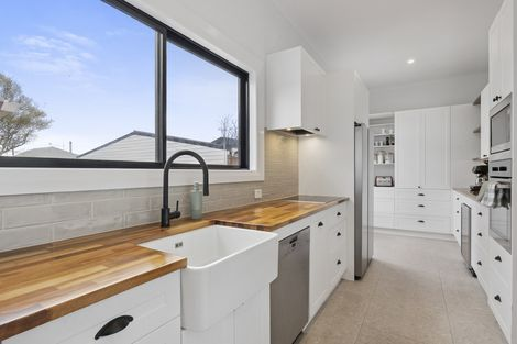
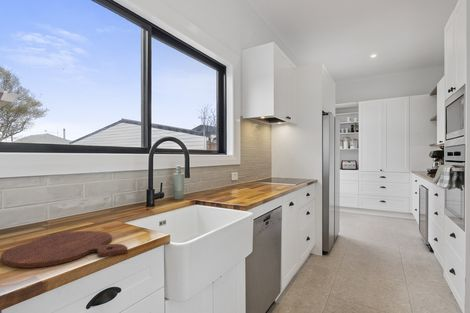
+ cutting board [0,230,129,269]
